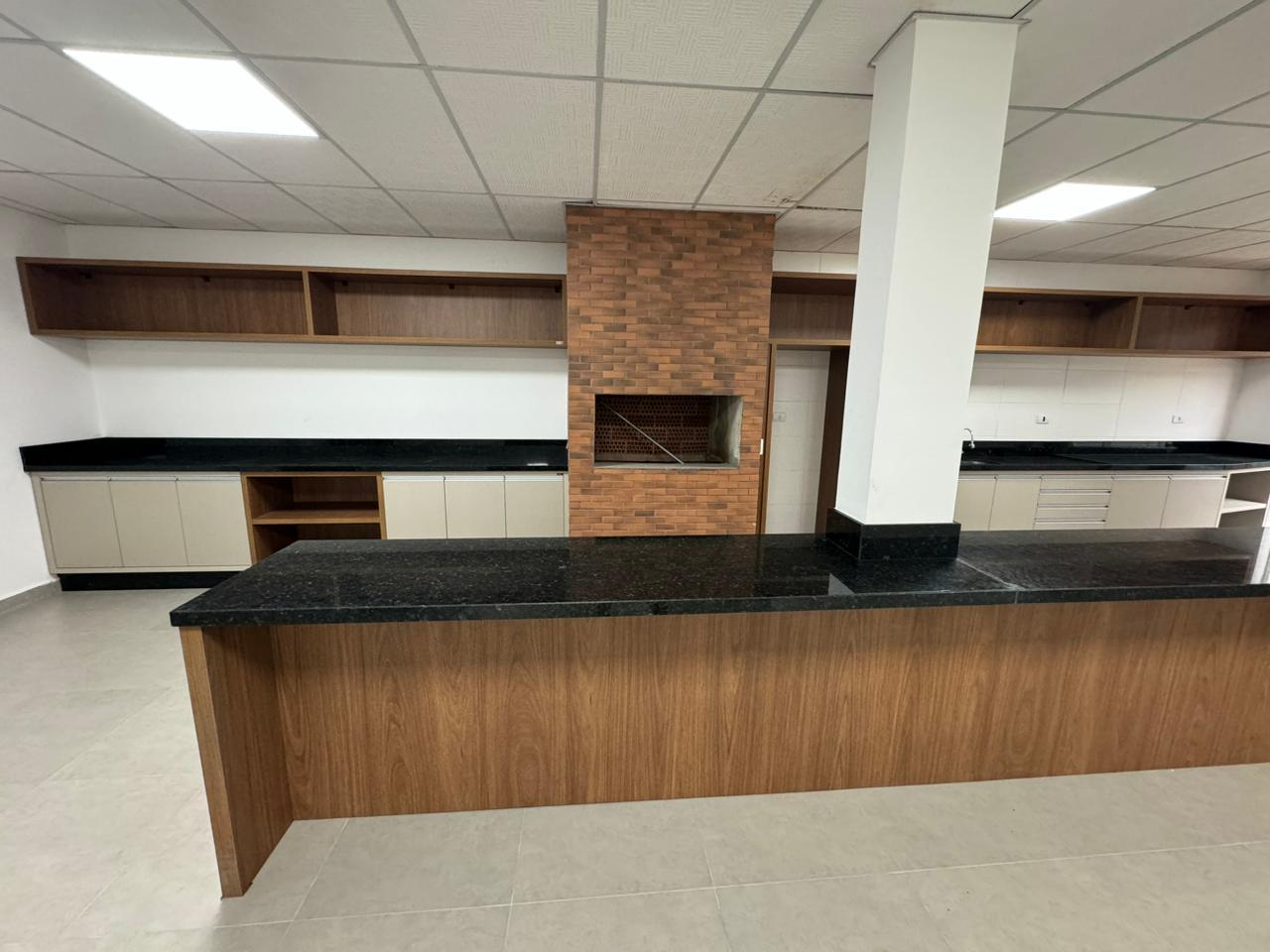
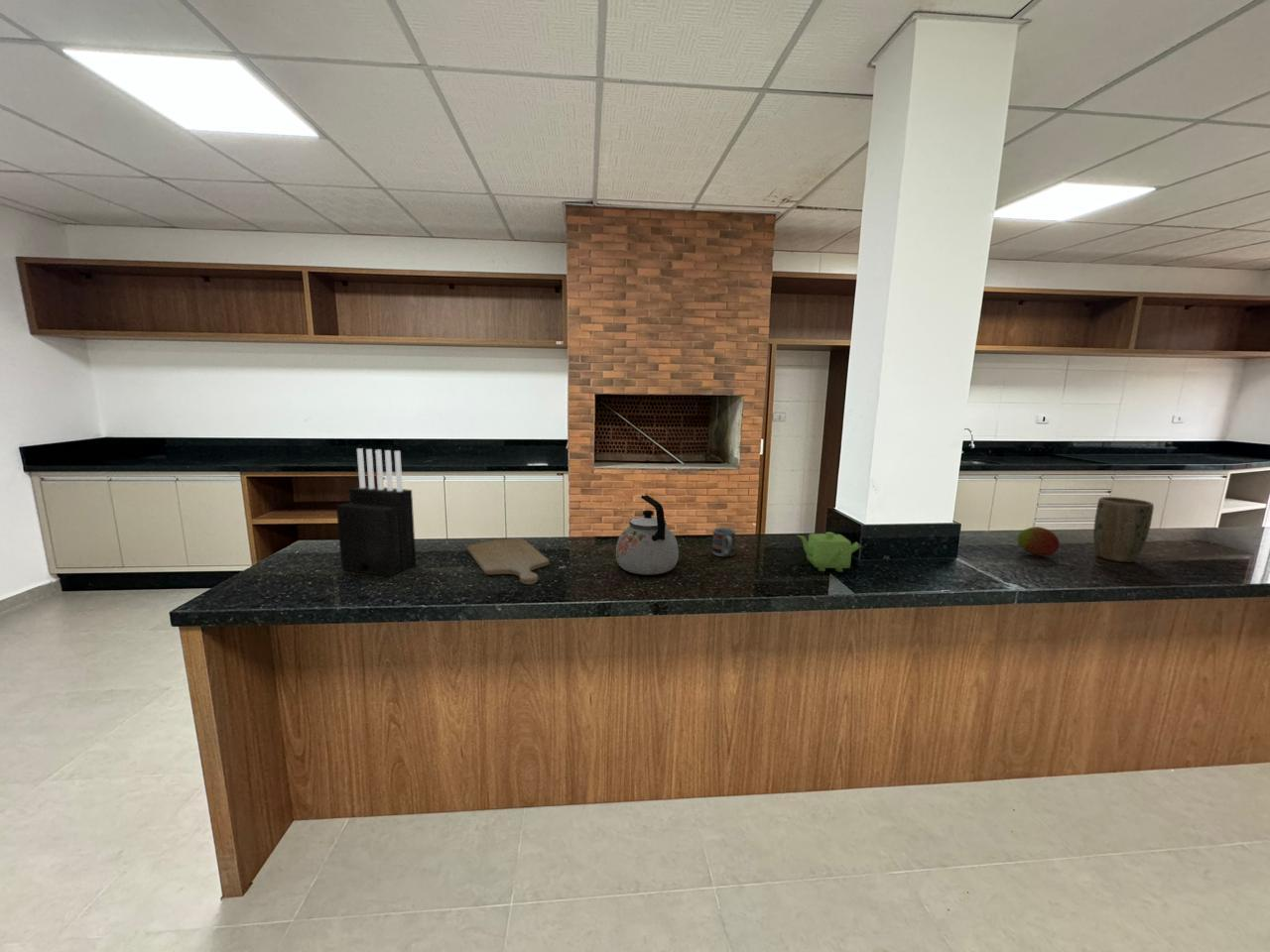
+ chopping board [466,537,550,585]
+ knife block [335,447,417,578]
+ plant pot [1092,496,1155,563]
+ teapot [796,532,862,573]
+ kettle [615,494,680,575]
+ fruit [1017,526,1061,557]
+ cup [711,527,736,557]
